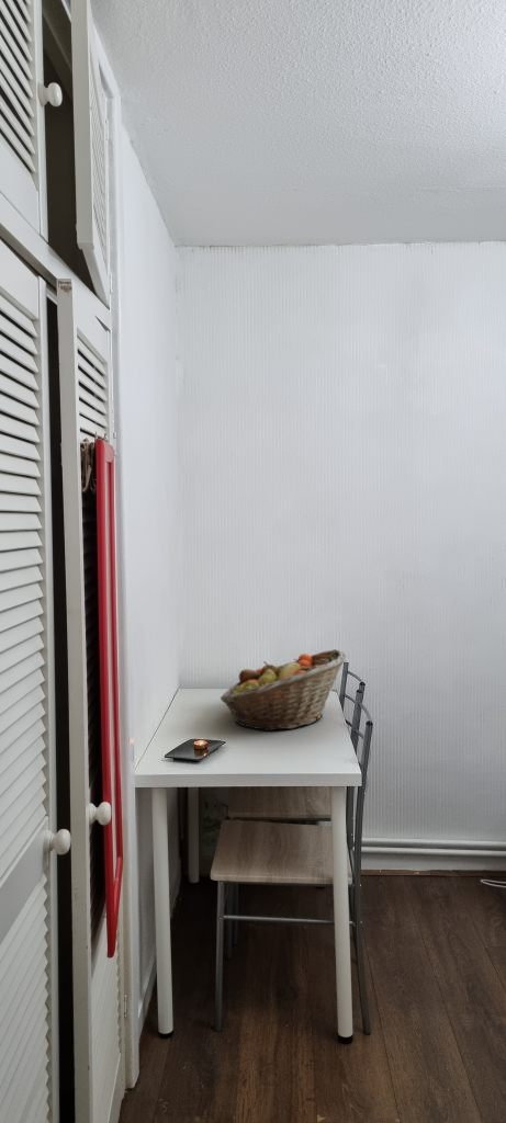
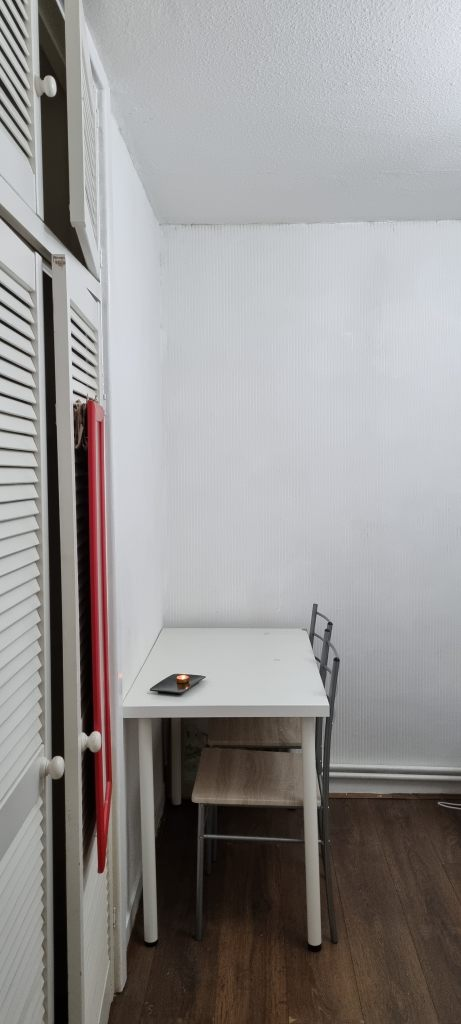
- fruit basket [220,648,347,733]
